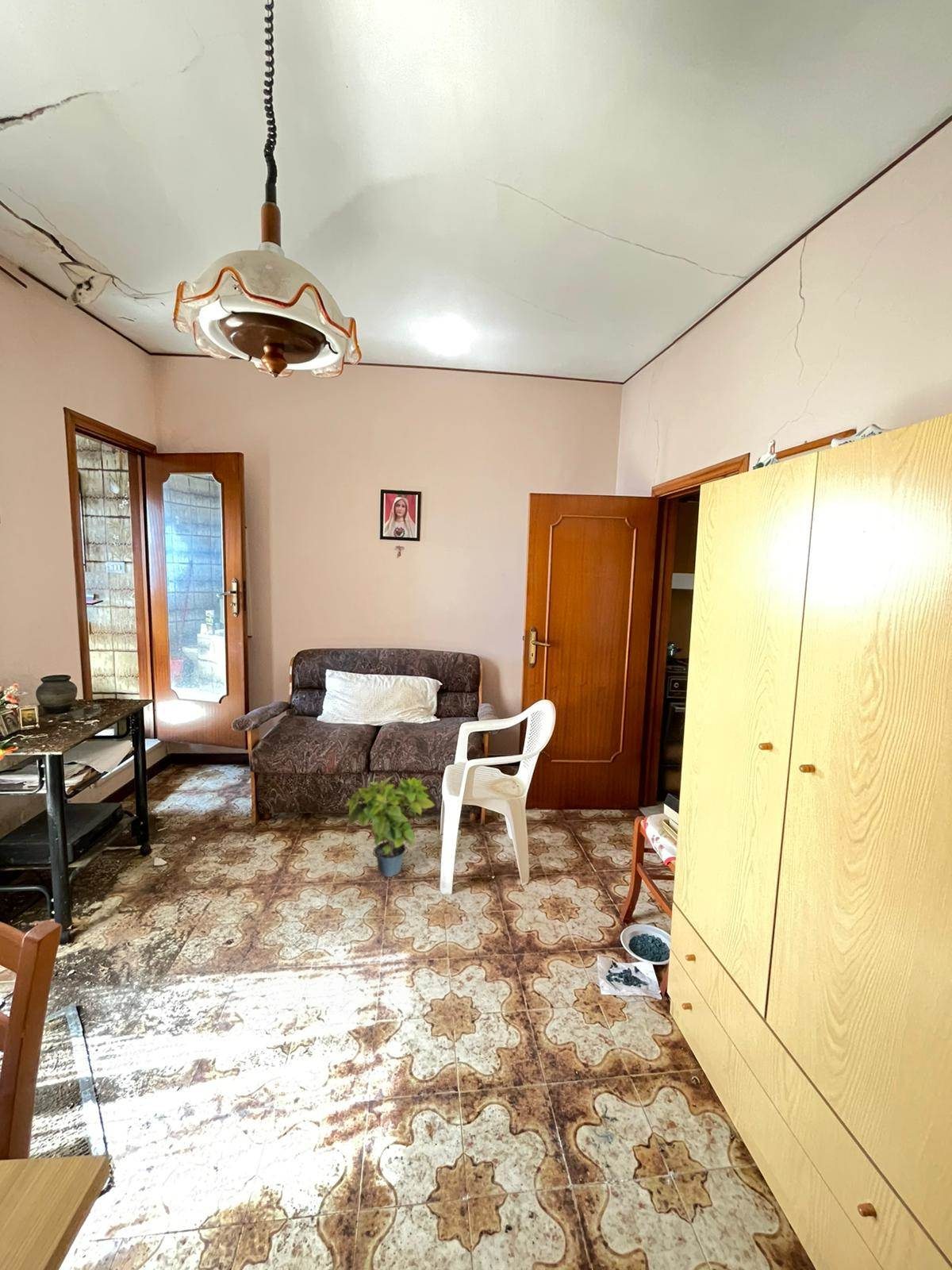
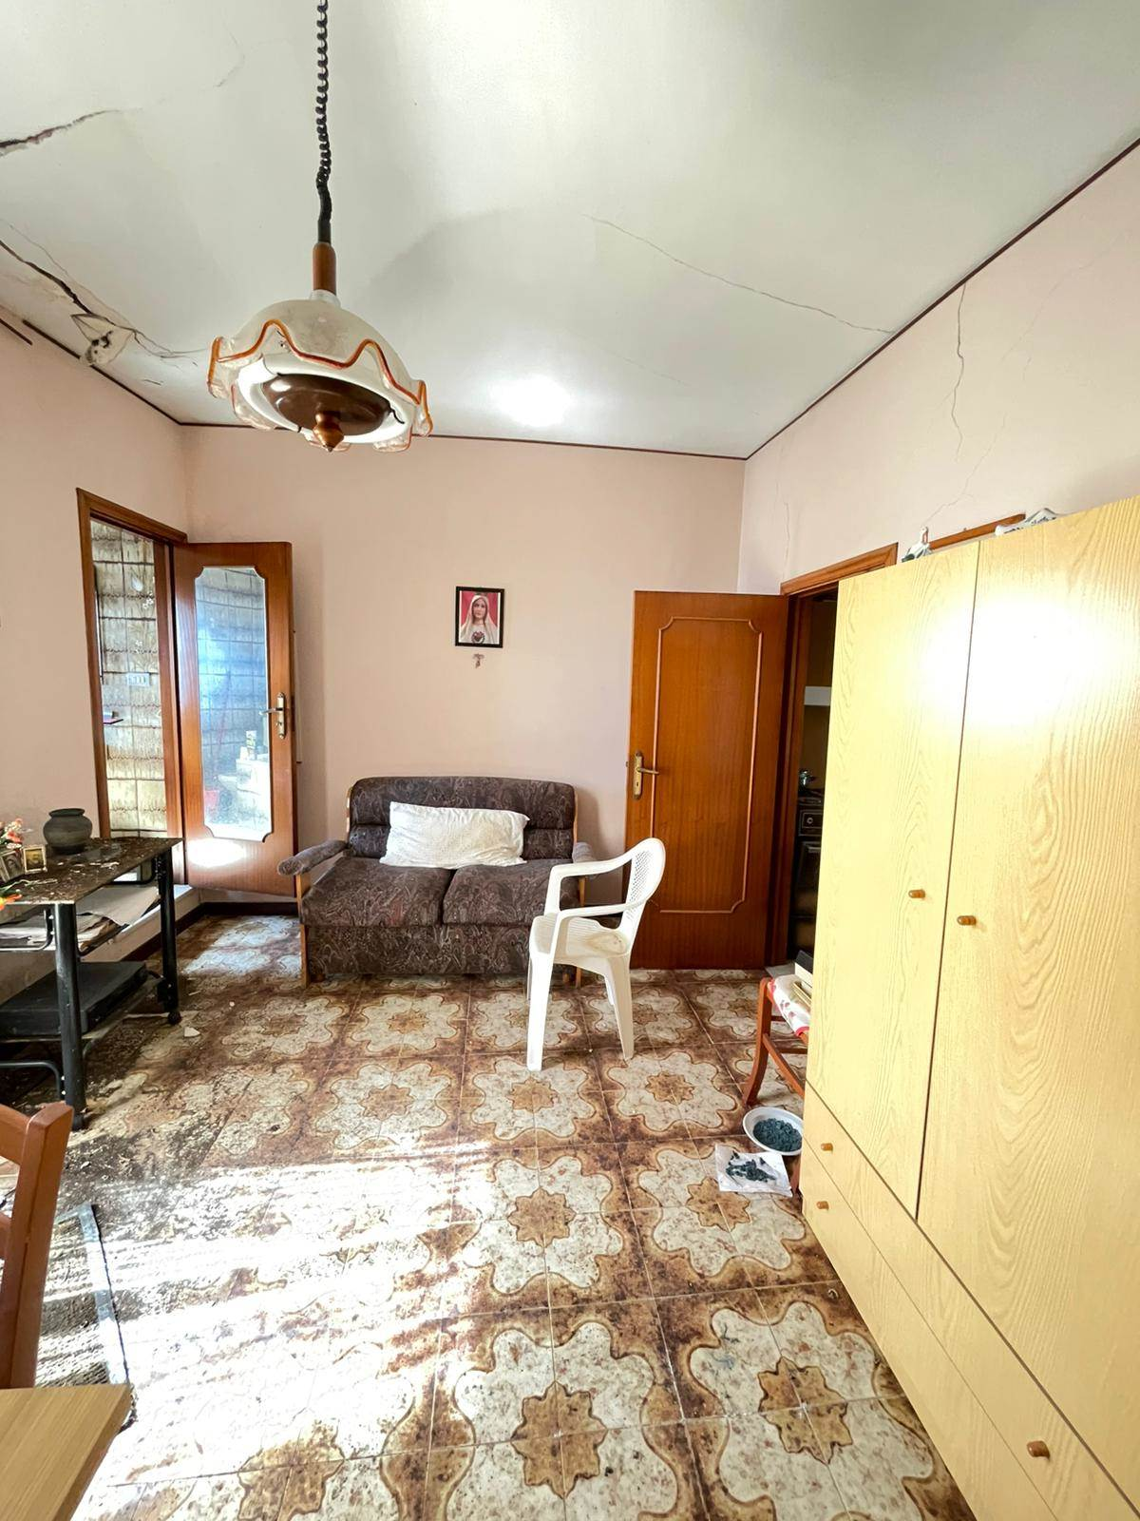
- potted plant [345,775,436,878]
